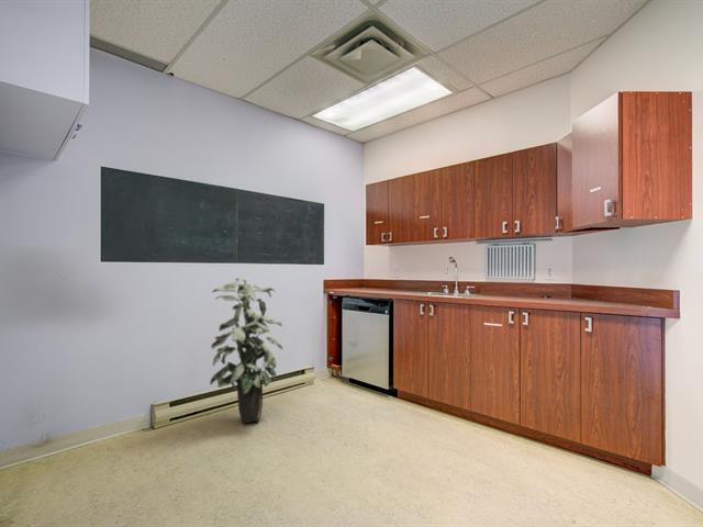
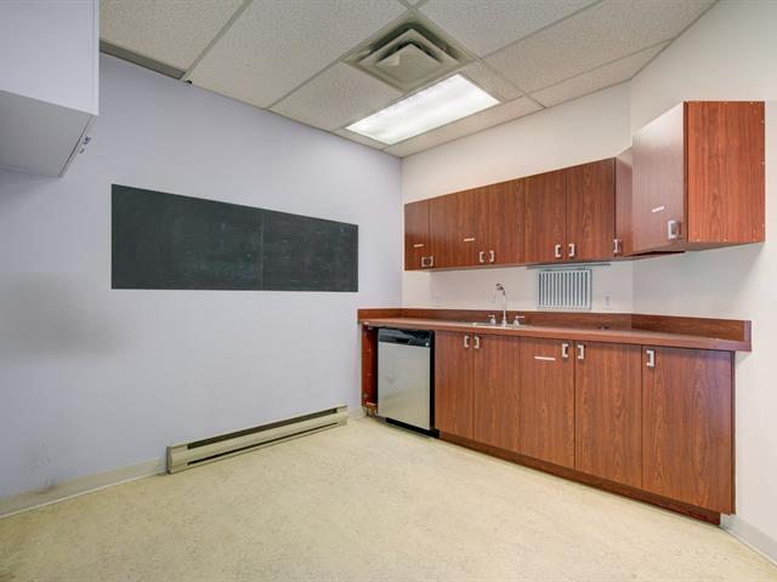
- indoor plant [209,277,284,424]
